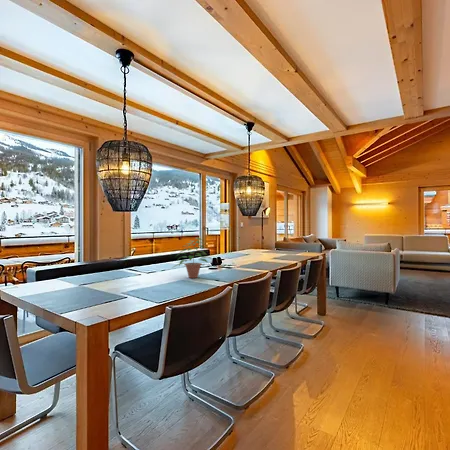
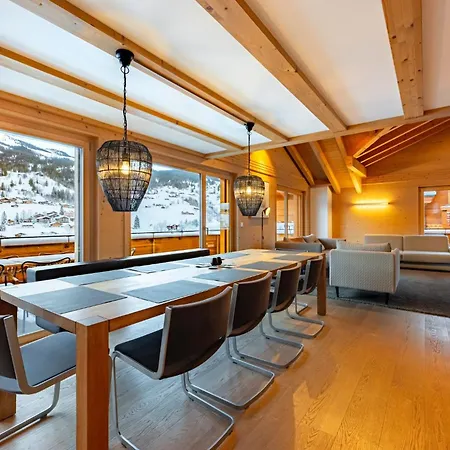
- potted plant [171,236,212,279]
